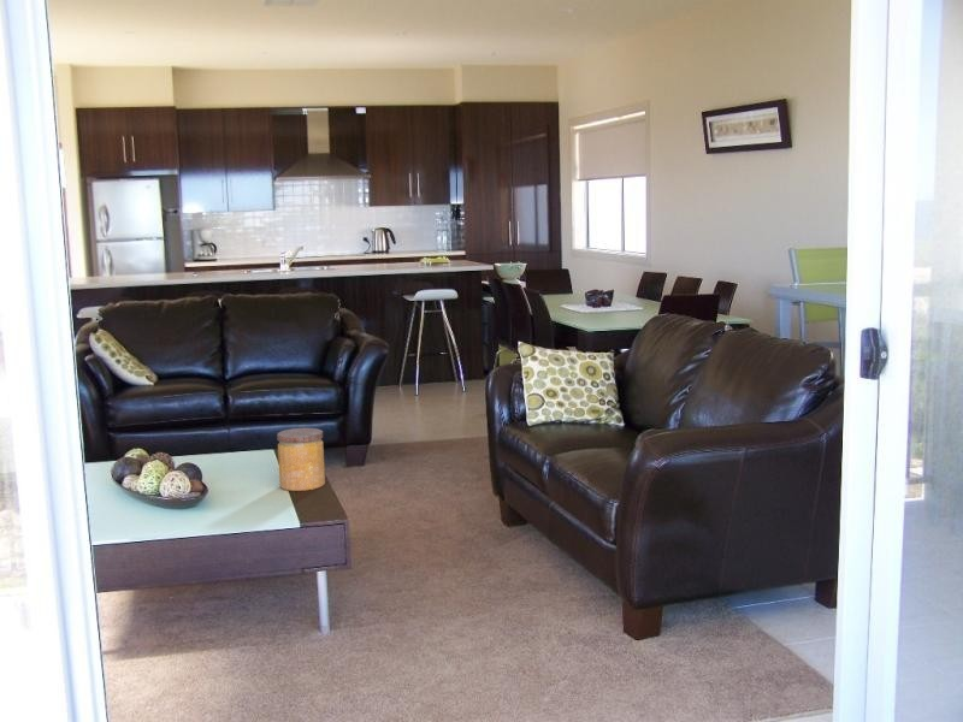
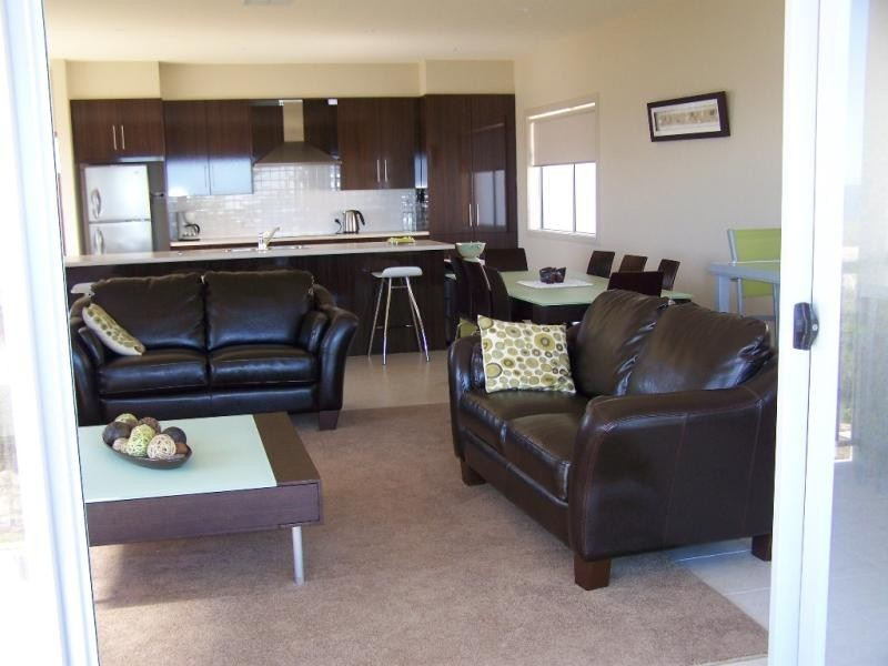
- jar [276,427,326,492]
